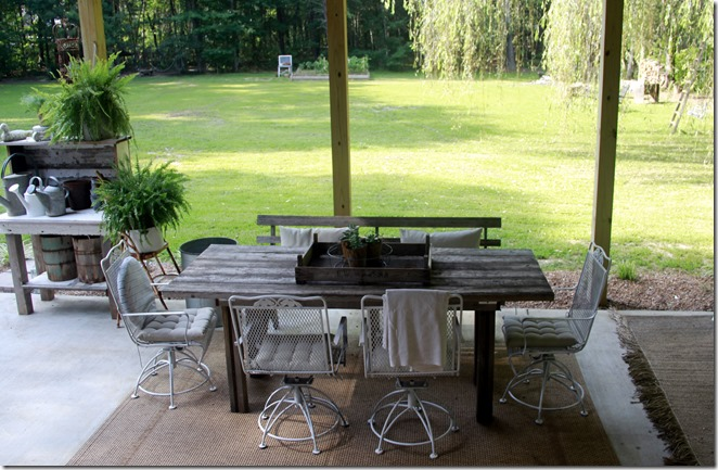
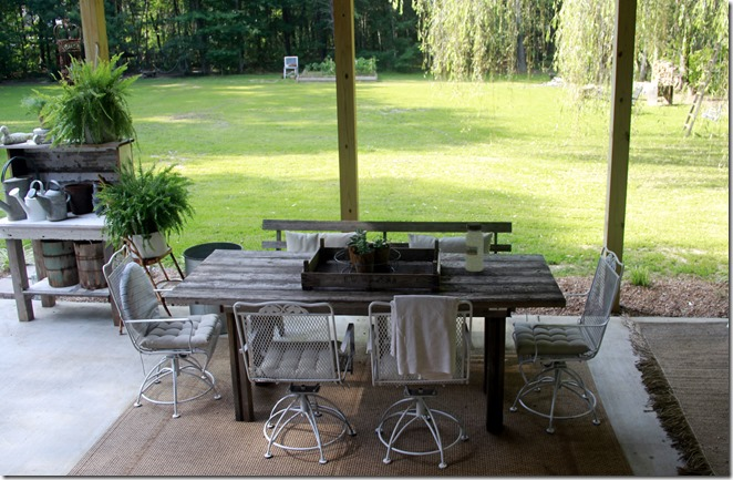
+ water bottle [465,222,485,273]
